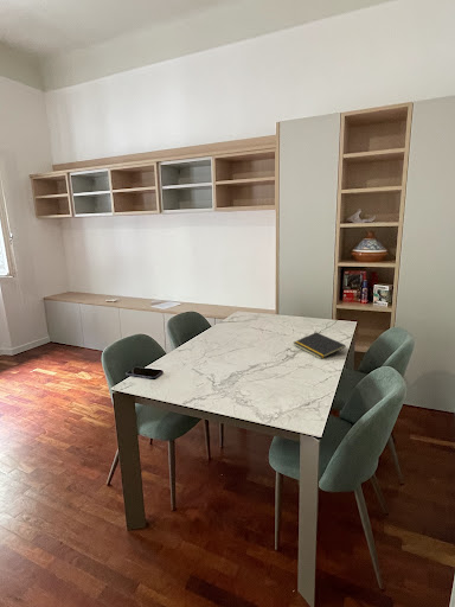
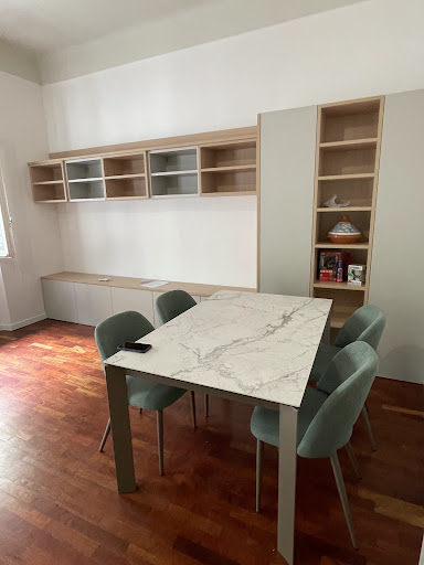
- notepad [293,331,347,360]
